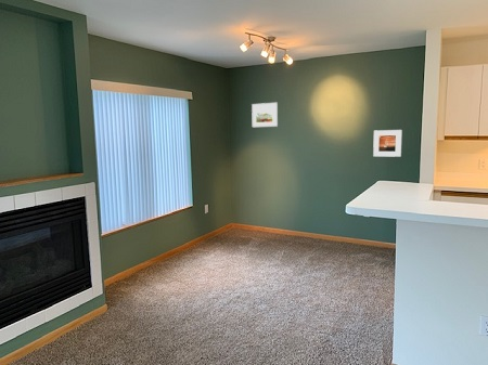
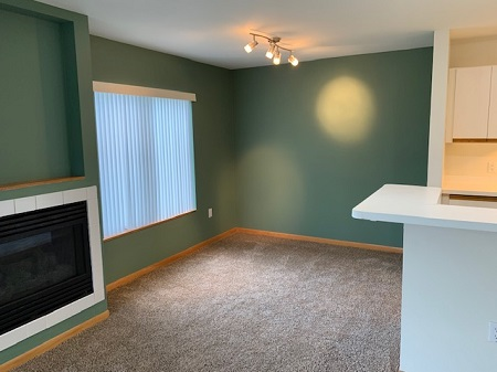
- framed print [372,129,402,158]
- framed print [251,102,279,128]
